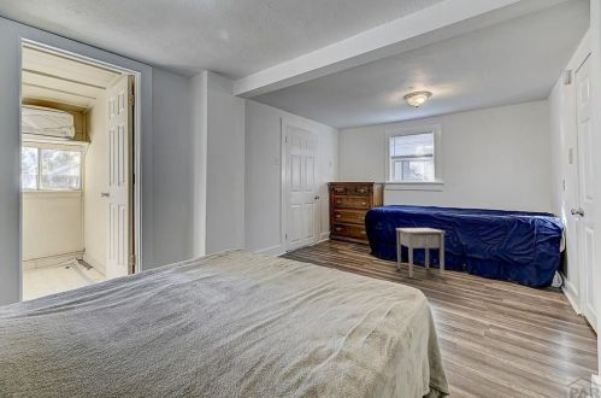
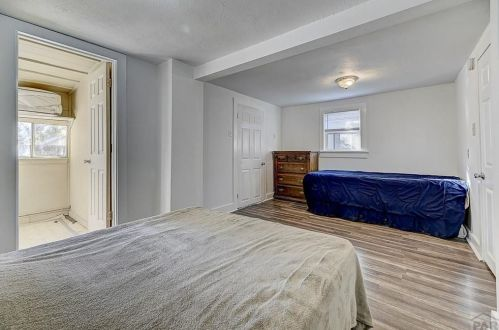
- nightstand [395,227,447,279]
